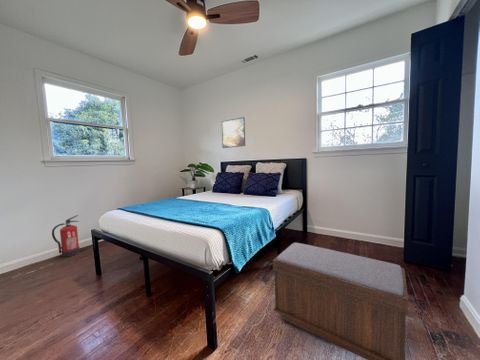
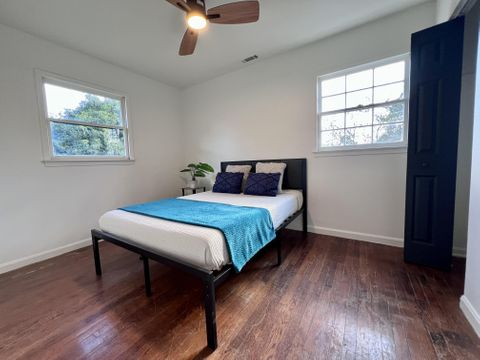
- fire extinguisher [51,214,81,258]
- bench [272,242,409,360]
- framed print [221,116,246,149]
